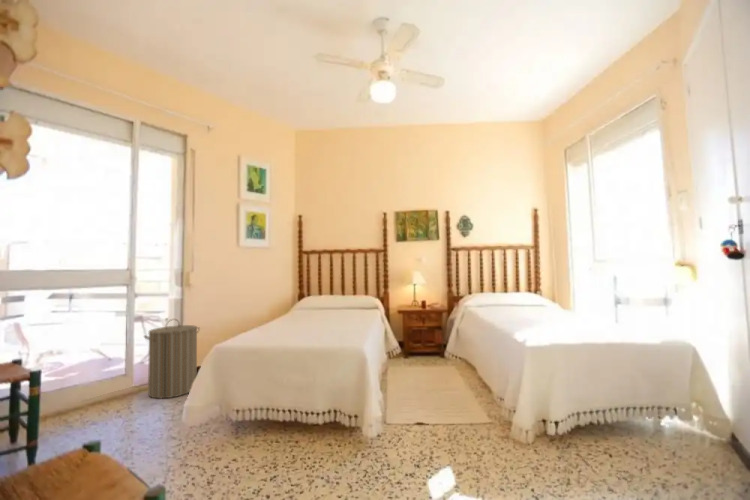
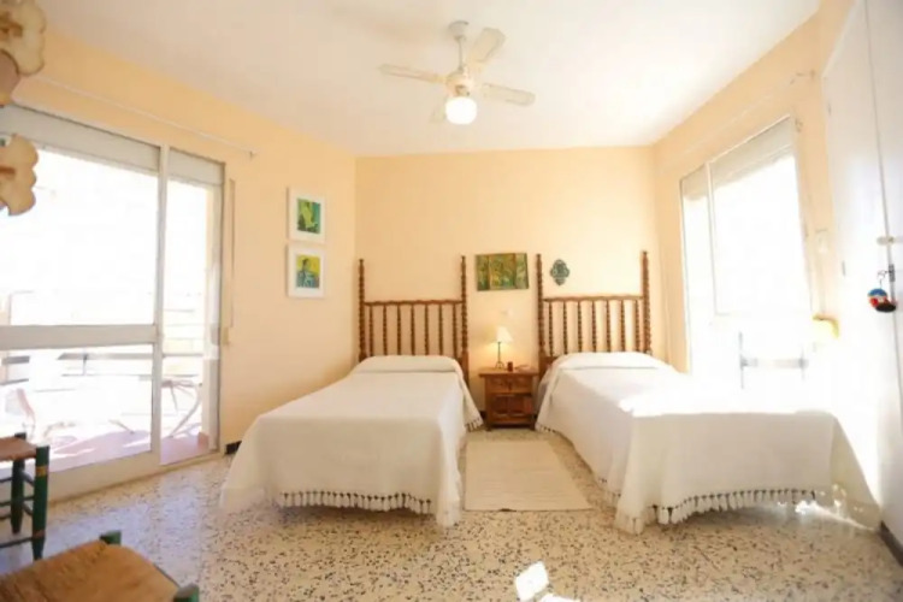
- laundry hamper [143,318,201,400]
